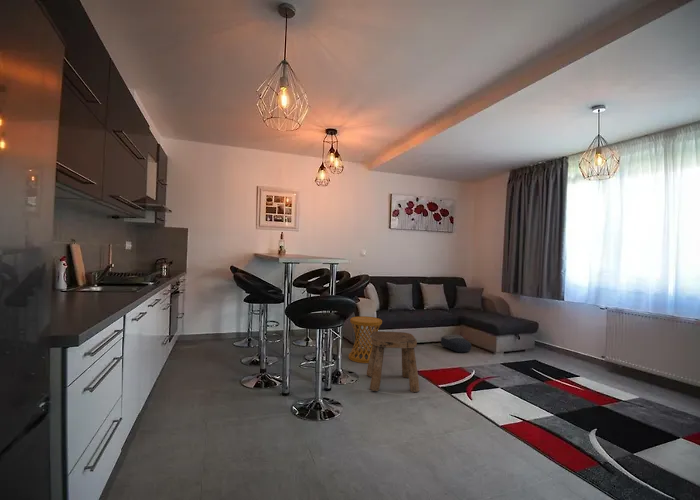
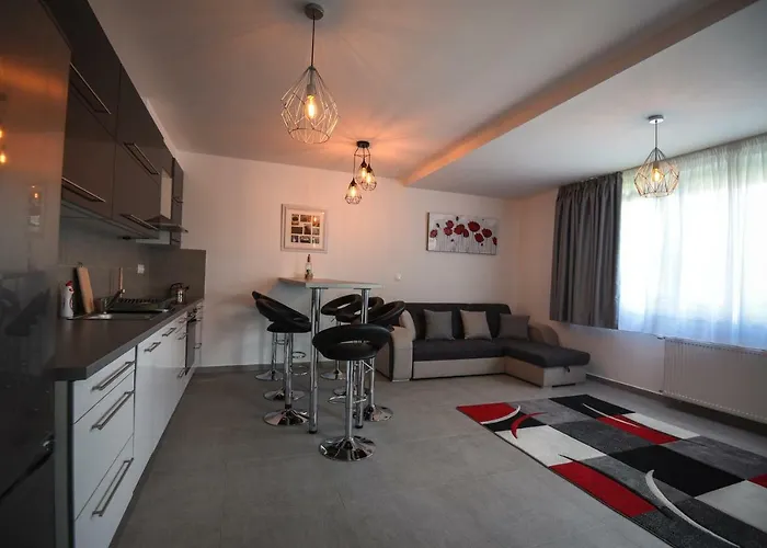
- backpack [431,334,472,354]
- side table [348,315,383,364]
- stool [366,330,420,393]
